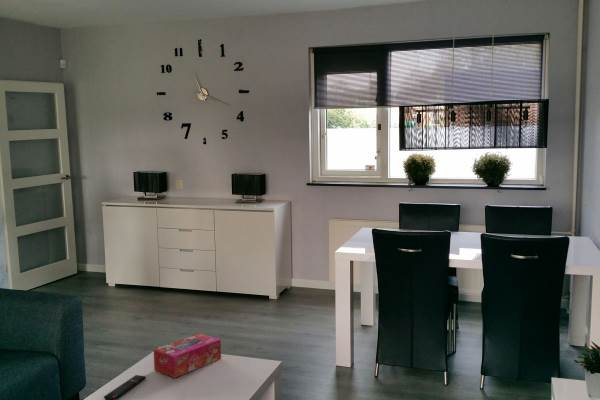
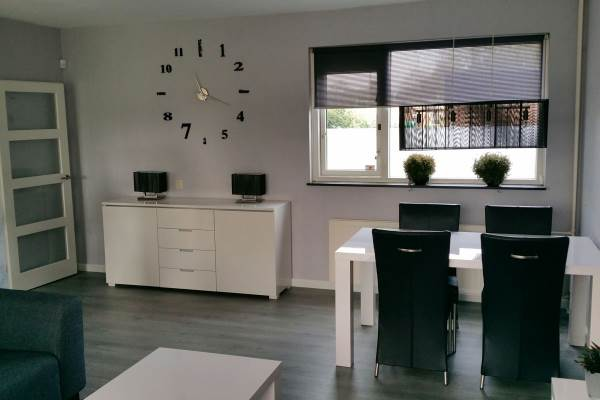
- tissue box [153,332,222,379]
- remote control [103,374,147,400]
